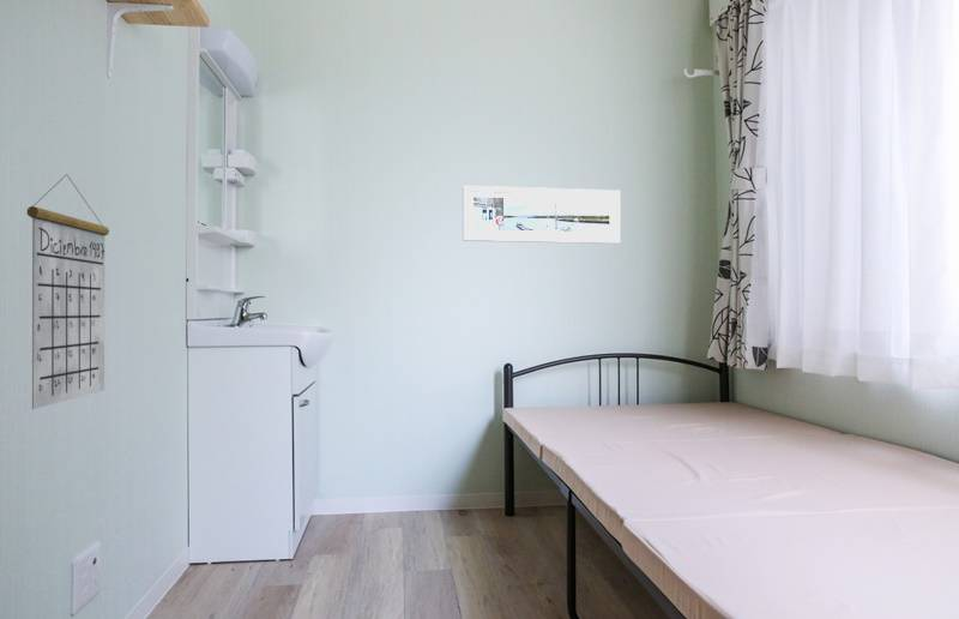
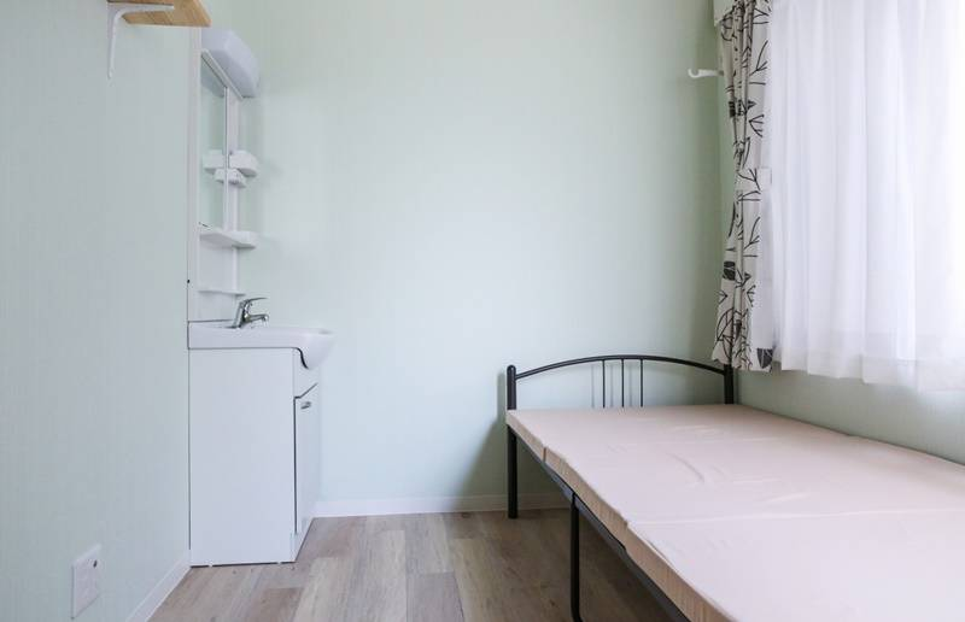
- calendar [26,173,110,410]
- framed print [462,185,621,245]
